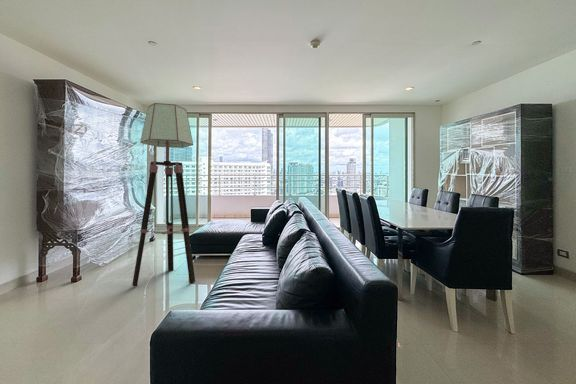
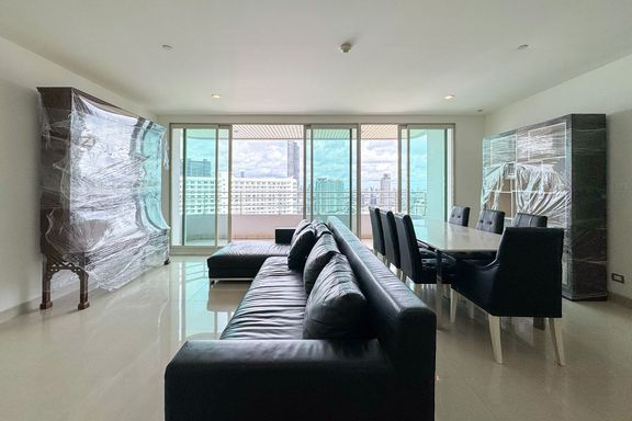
- floor lamp [131,102,196,288]
